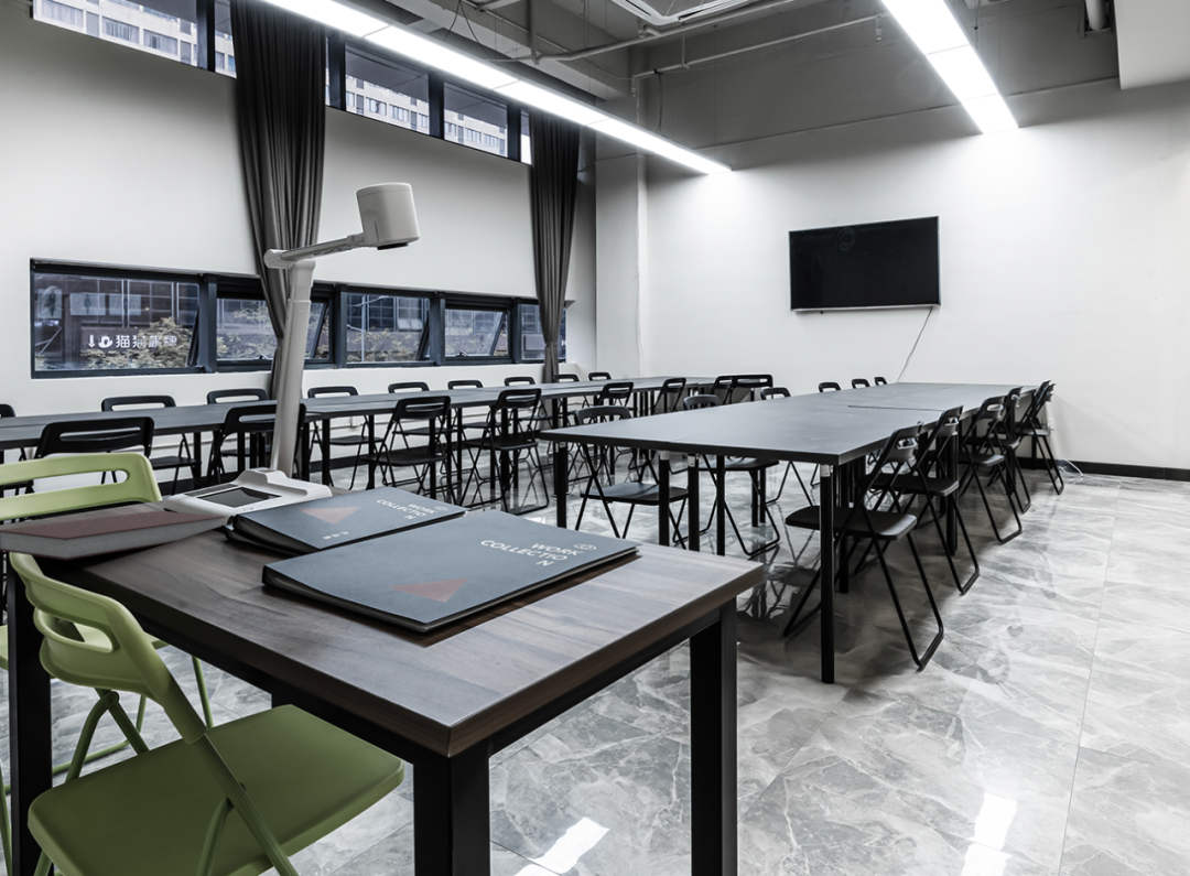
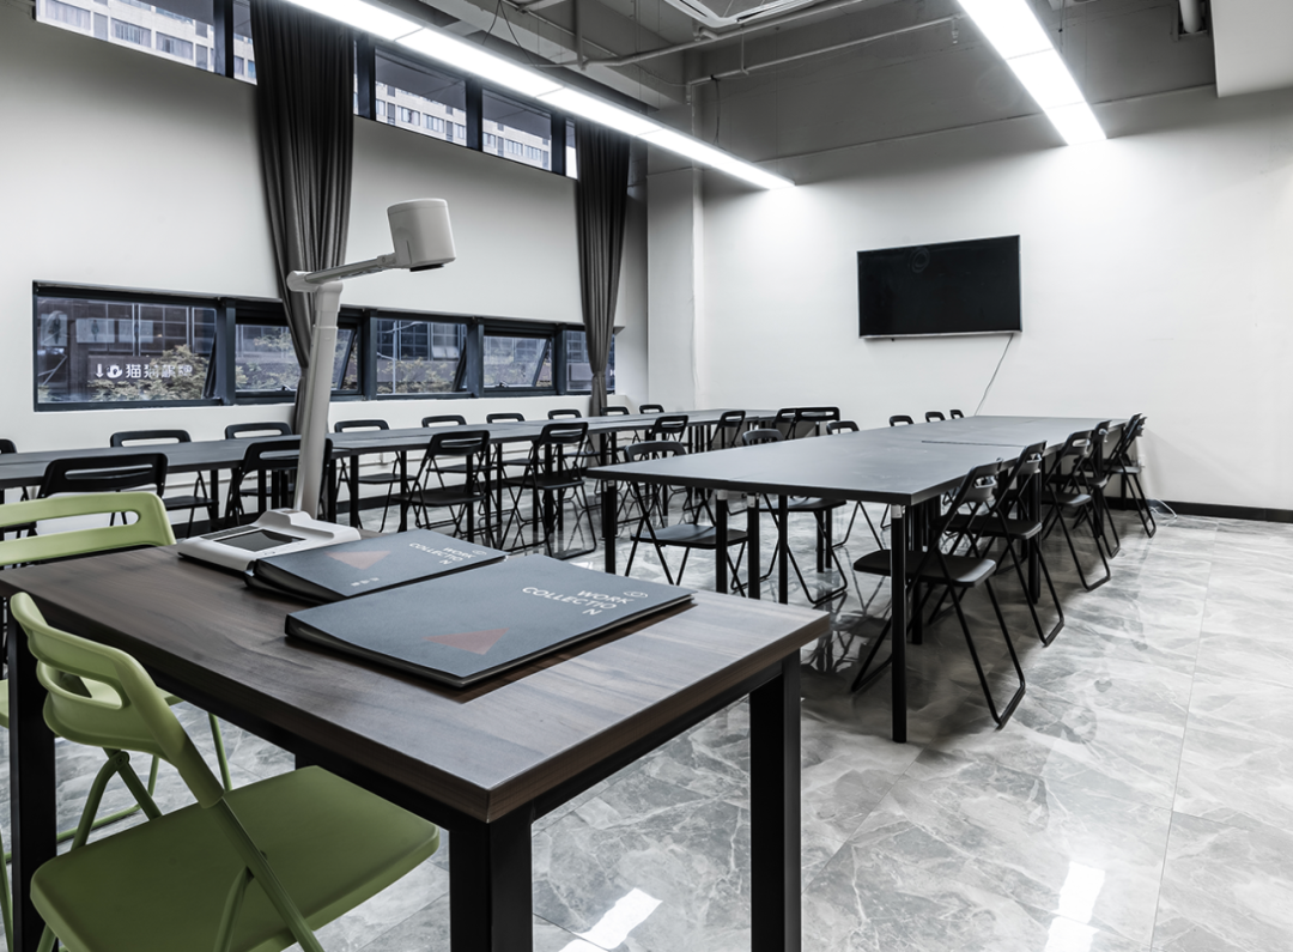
- notebook [0,510,226,561]
